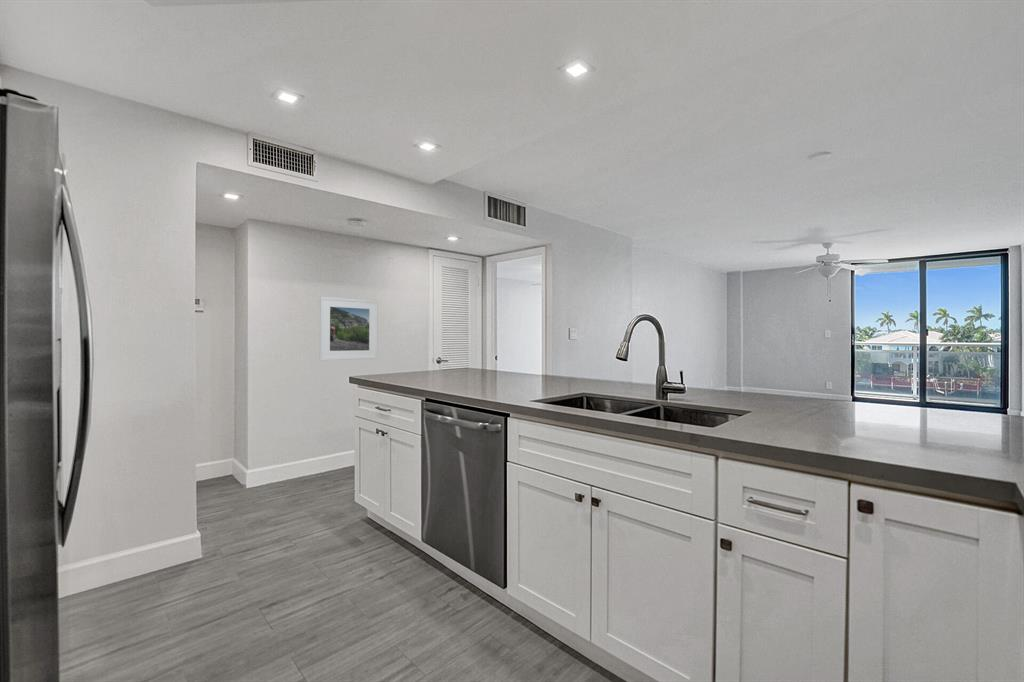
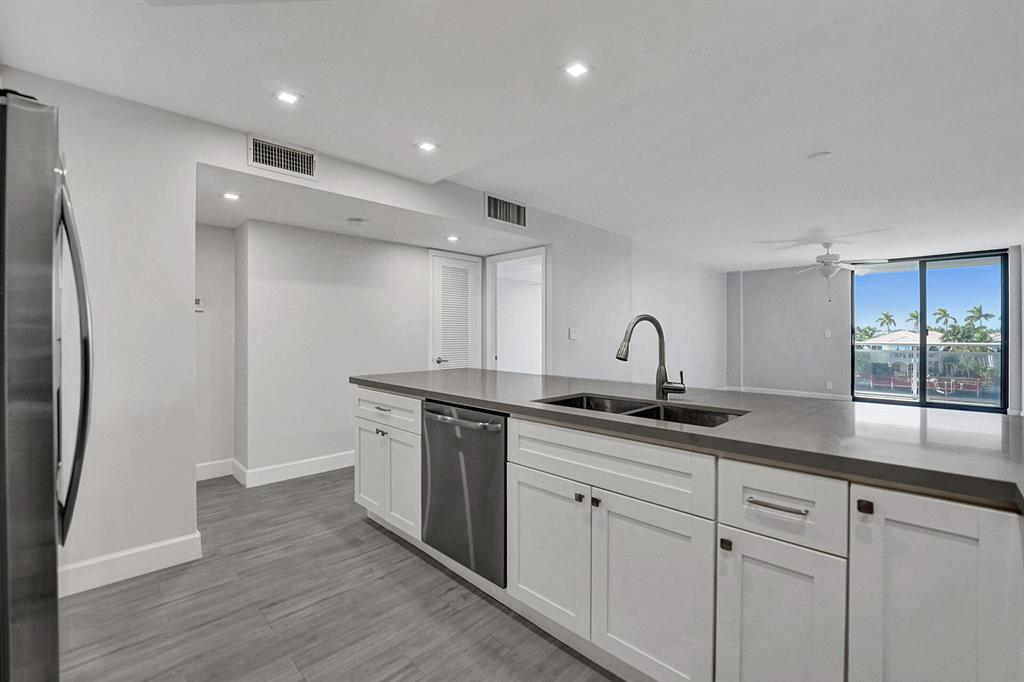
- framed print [319,296,379,361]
